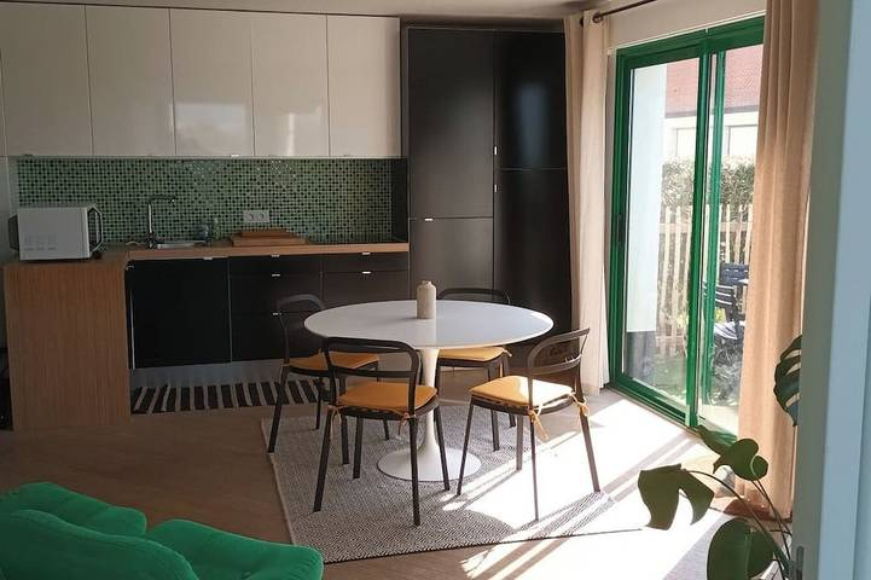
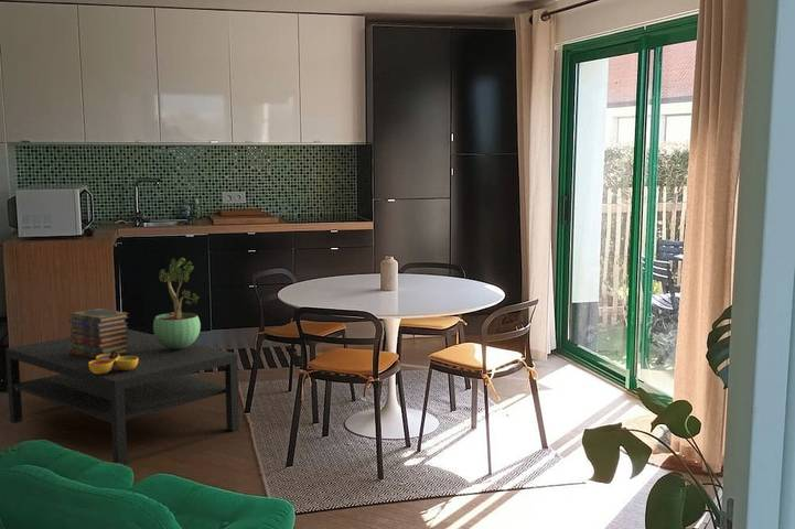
+ book stack [68,307,130,358]
+ potted plant [152,257,202,349]
+ coffee table [4,328,240,466]
+ decorative bowl [88,350,138,375]
